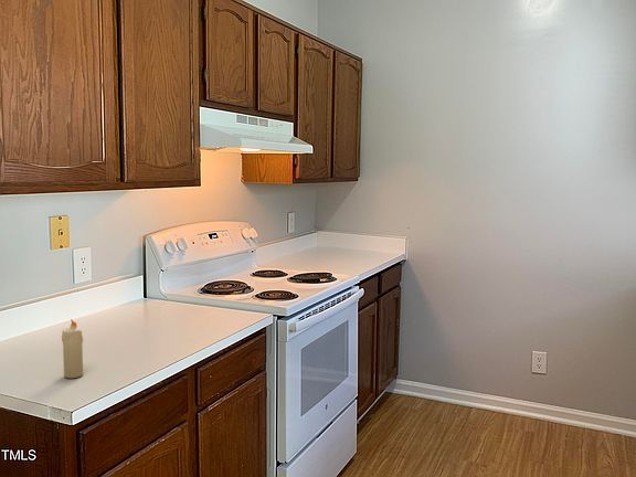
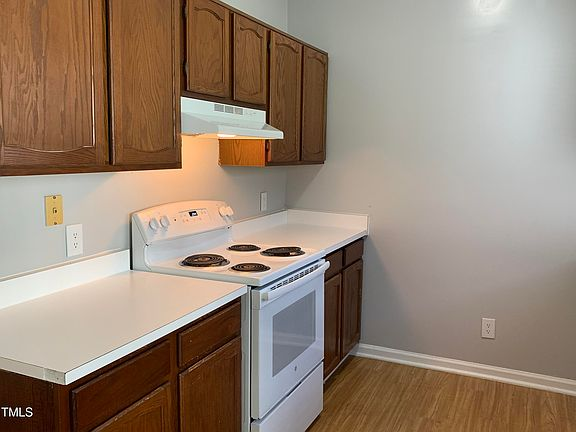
- candle [61,318,84,379]
